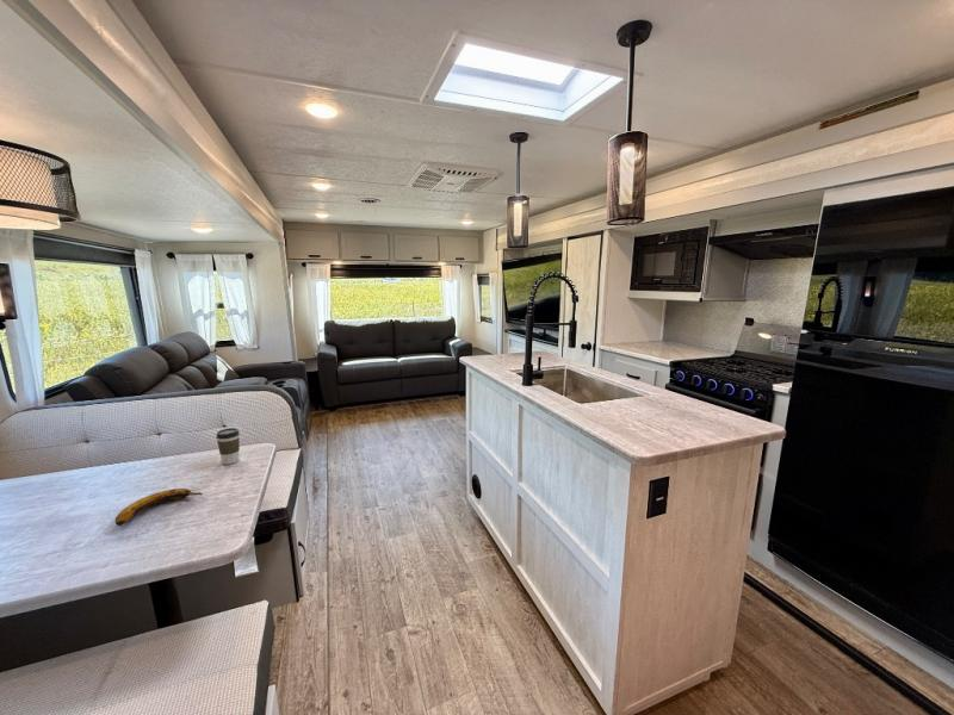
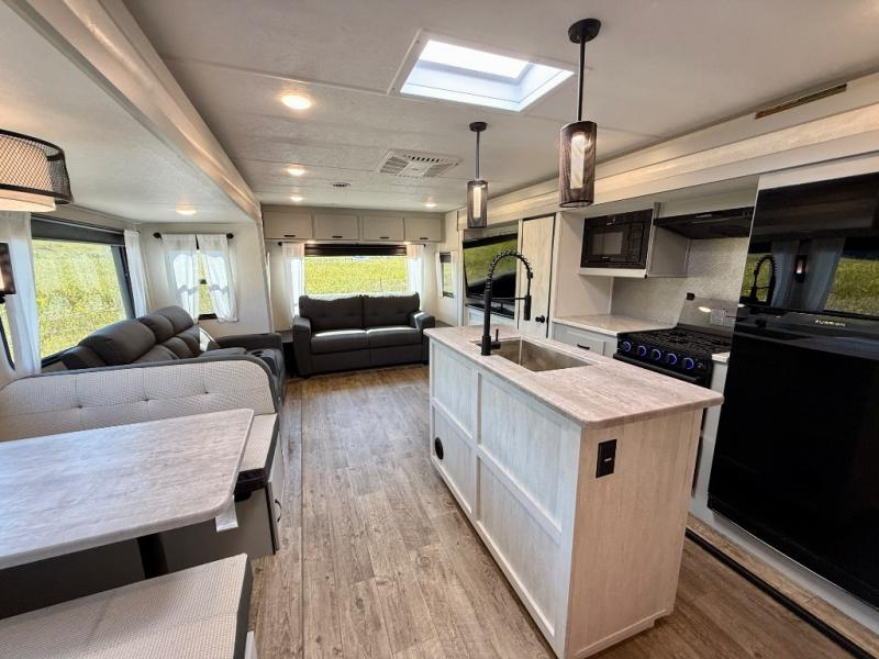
- coffee cup [215,427,241,466]
- banana [114,487,203,527]
